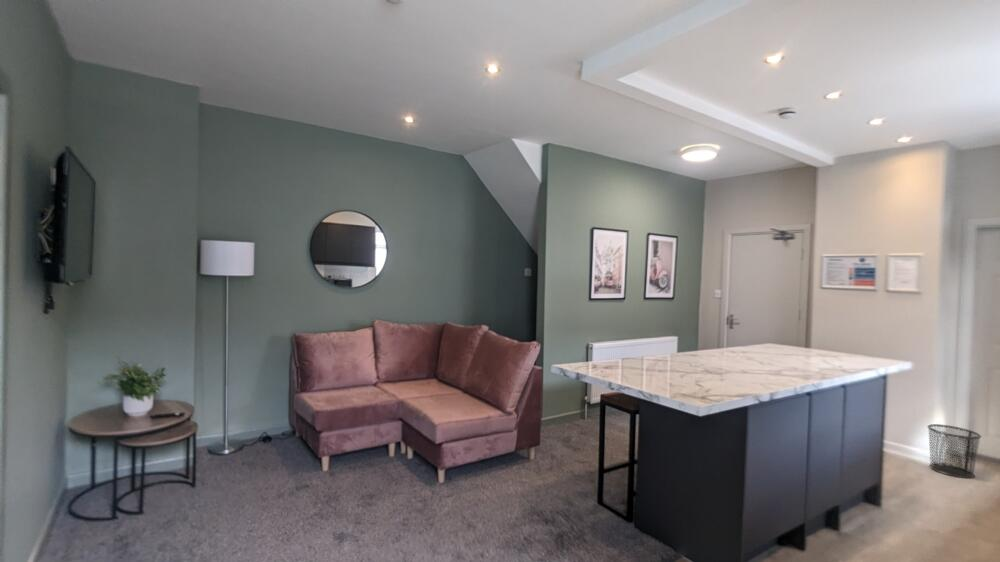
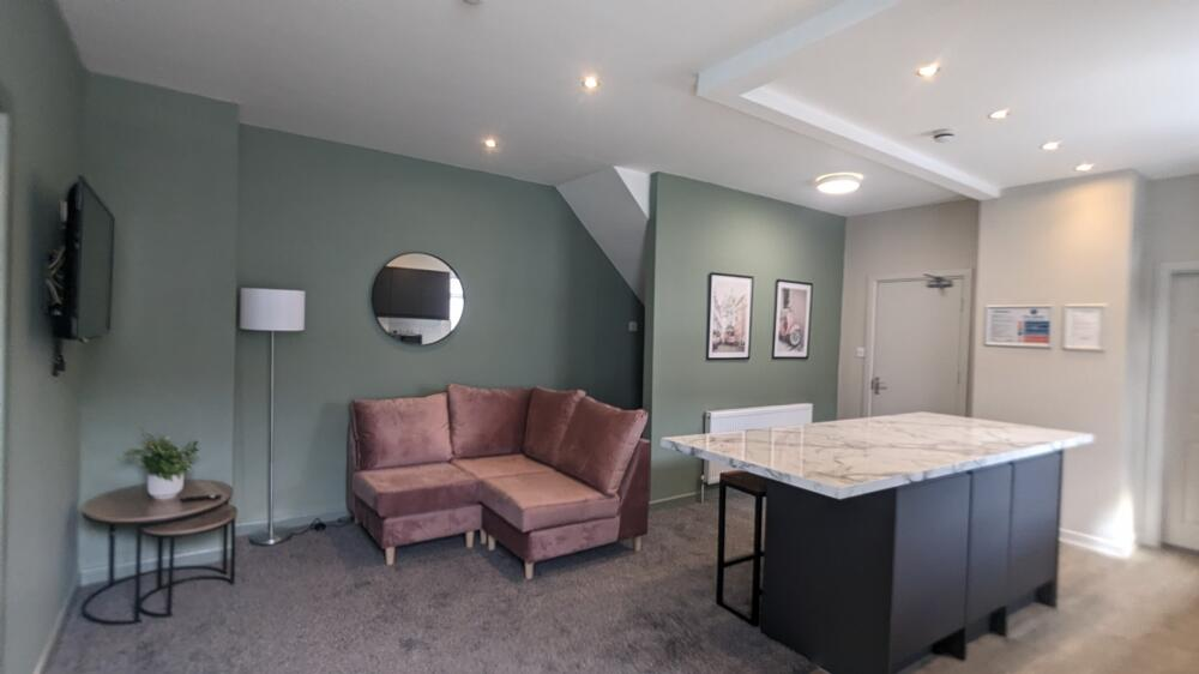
- waste bin [926,423,982,479]
